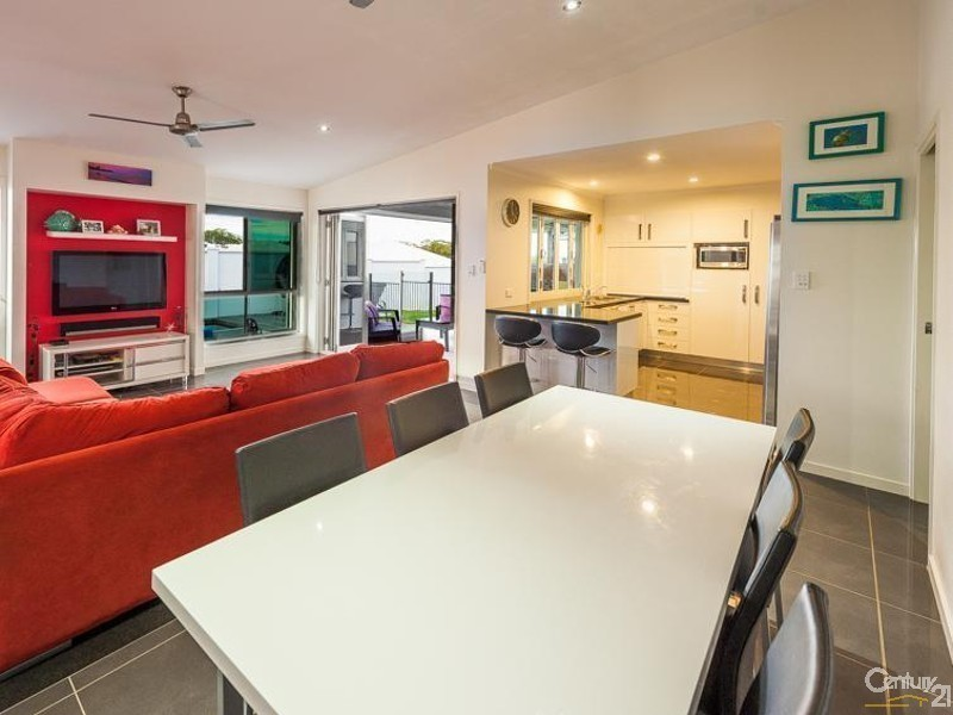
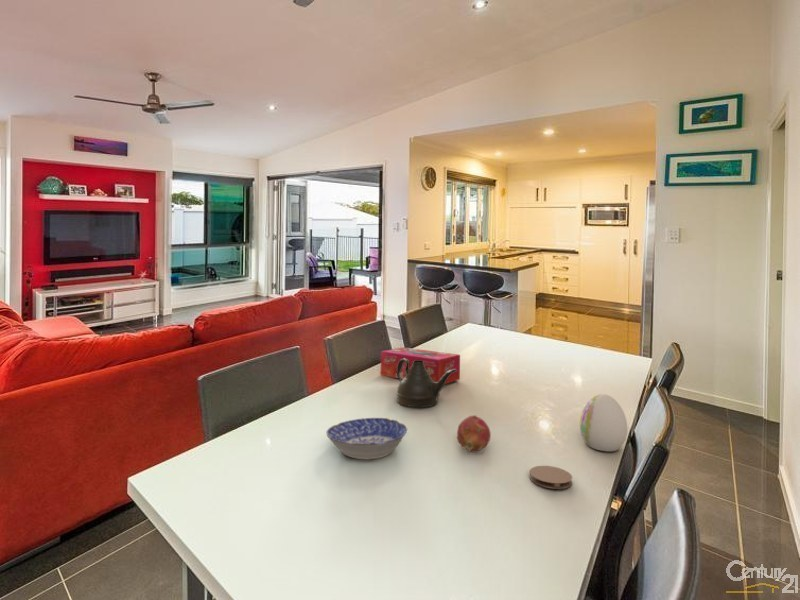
+ coaster [528,465,573,490]
+ decorative egg [579,393,628,452]
+ tissue box [380,346,461,385]
+ bowl [325,417,408,460]
+ fruit [456,414,492,453]
+ teapot [395,359,457,408]
